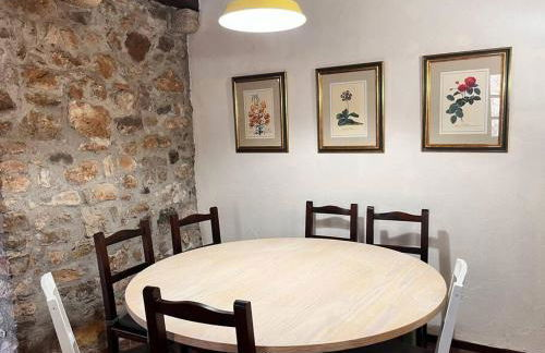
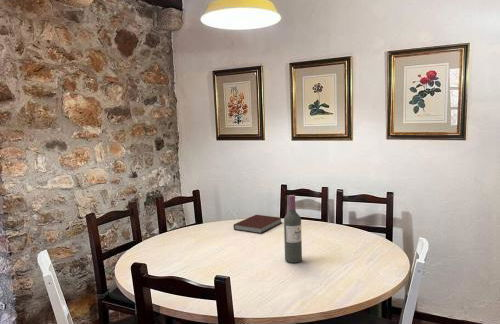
+ notebook [233,214,283,234]
+ wine bottle [283,194,303,264]
